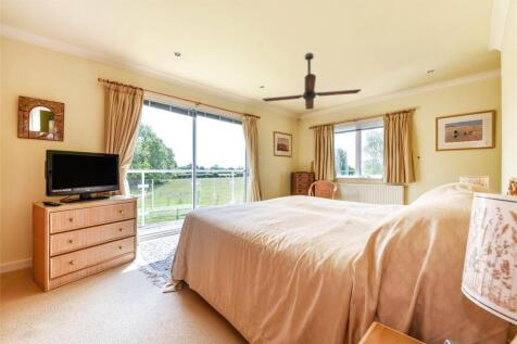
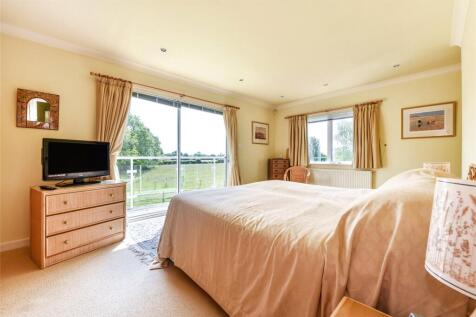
- ceiling fan [261,52,363,111]
